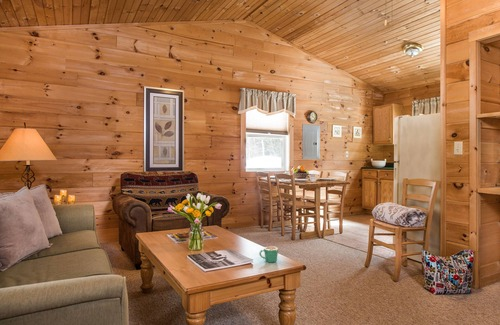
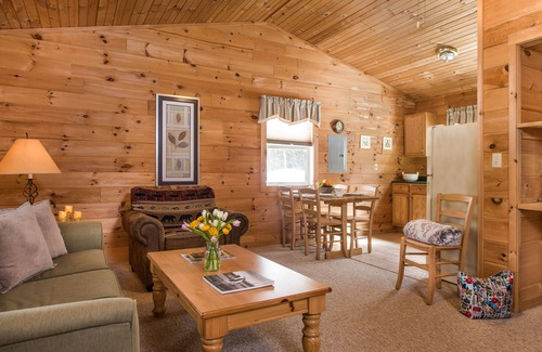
- mug [258,245,279,263]
